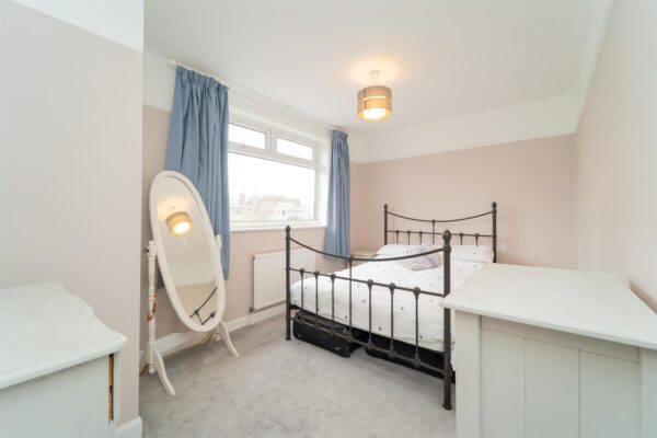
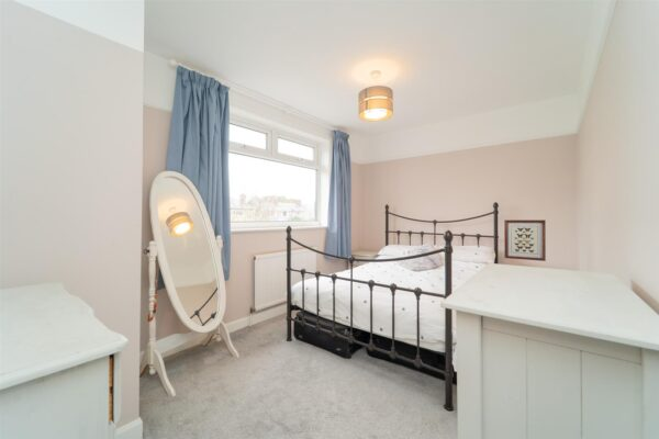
+ wall art [503,219,547,262]
